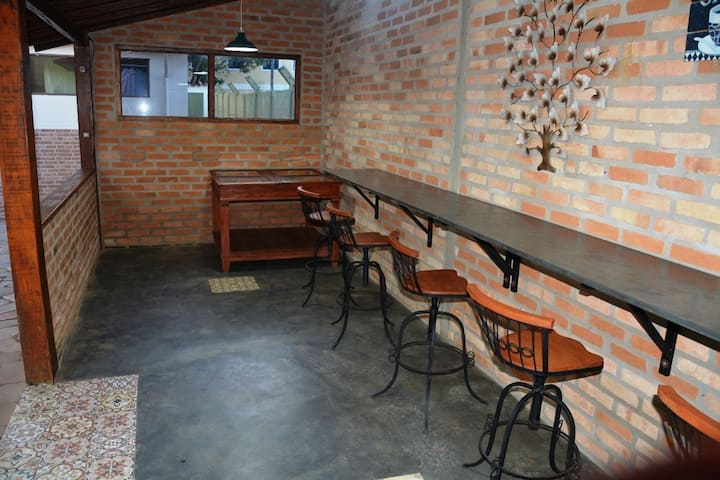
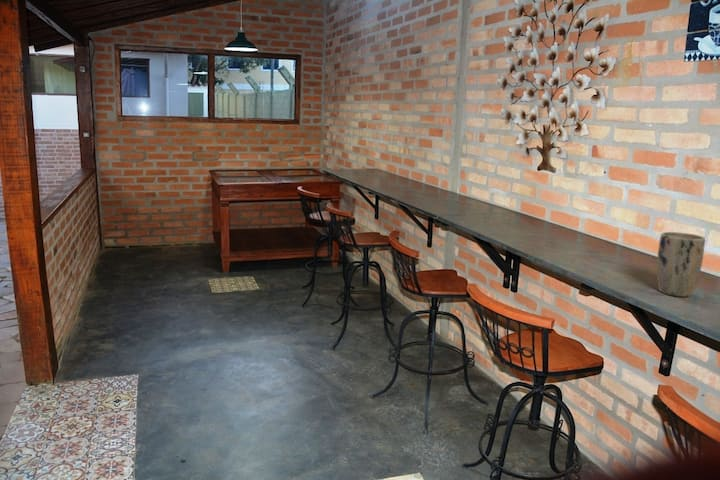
+ plant pot [656,231,706,298]
